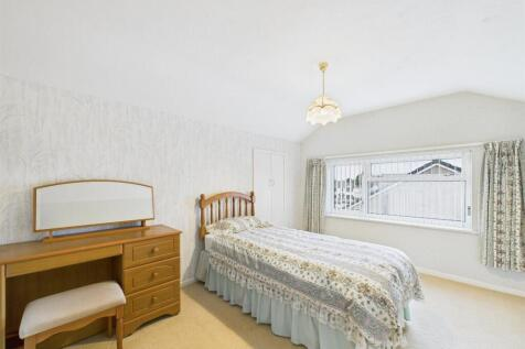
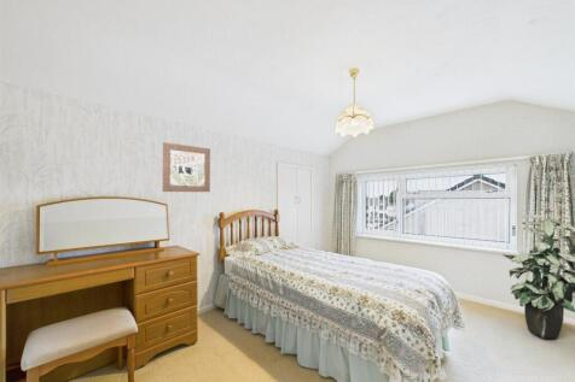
+ wall art [162,141,211,193]
+ indoor plant [501,213,575,341]
